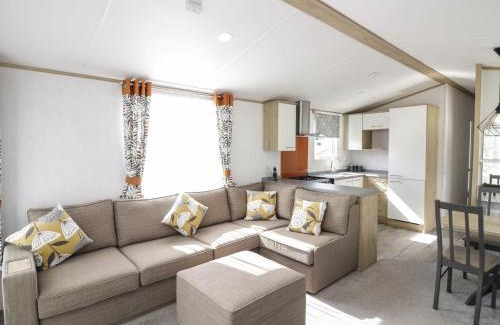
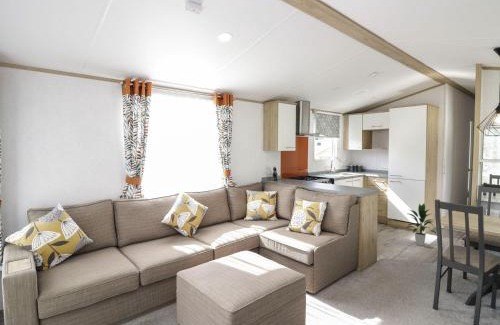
+ indoor plant [405,203,437,247]
